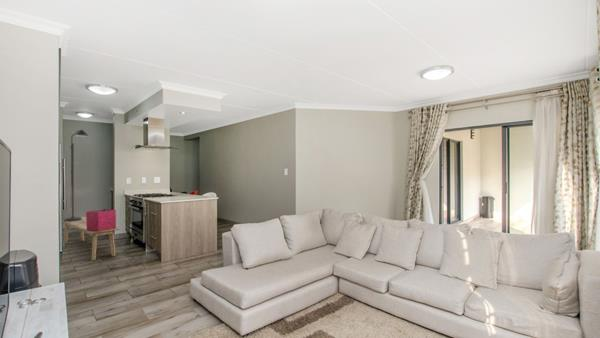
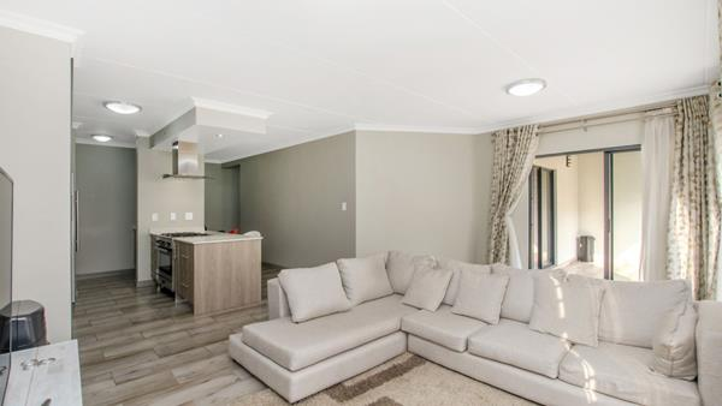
- bench [61,216,121,261]
- lamp [61,129,89,221]
- storage bin [85,208,117,232]
